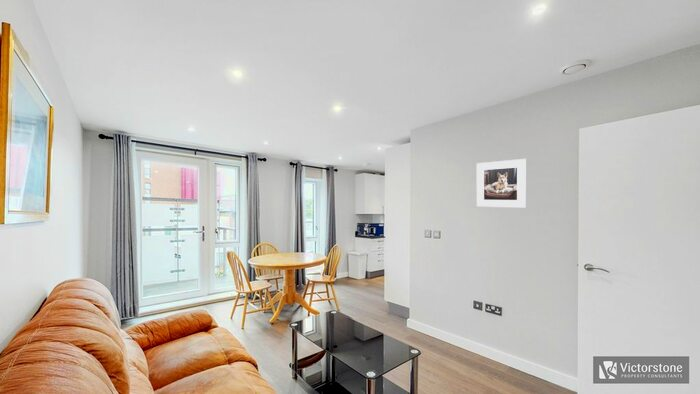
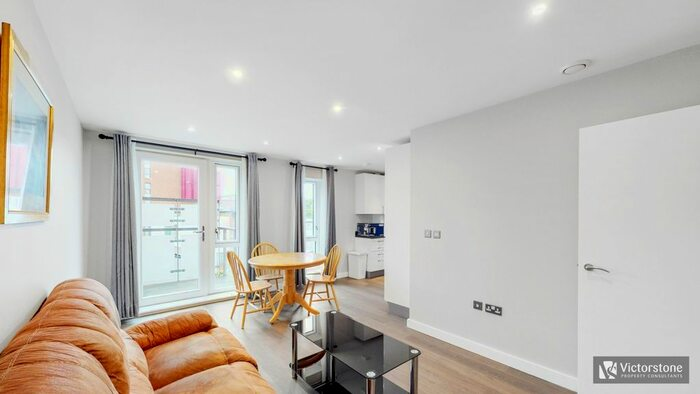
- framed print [476,158,528,209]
